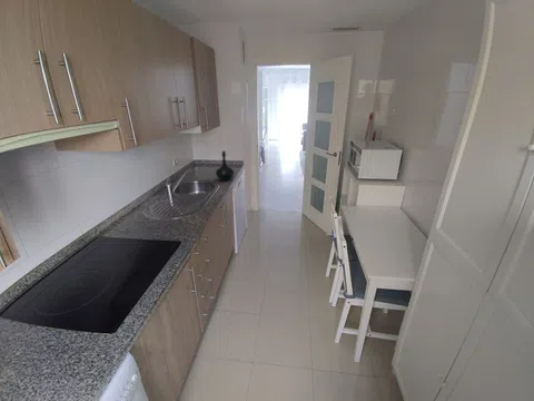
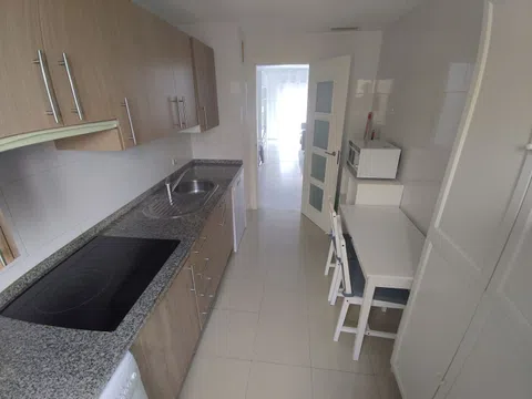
- bottle [215,150,235,182]
